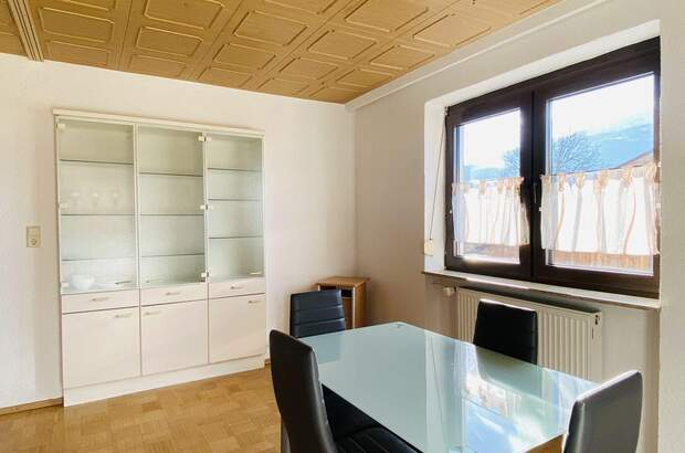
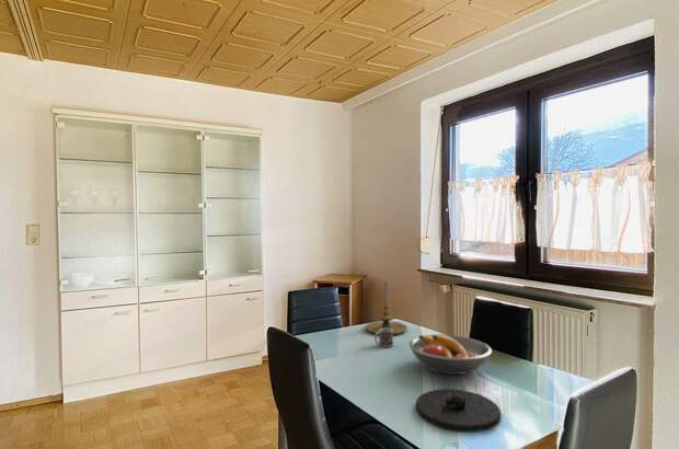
+ plate [415,388,502,433]
+ cup [373,329,394,348]
+ fruit bowl [408,334,493,376]
+ candle holder [364,281,408,335]
